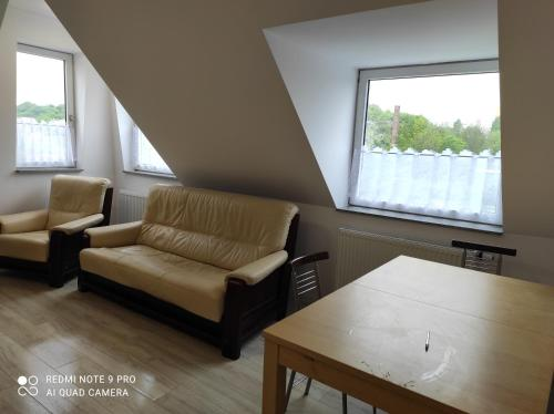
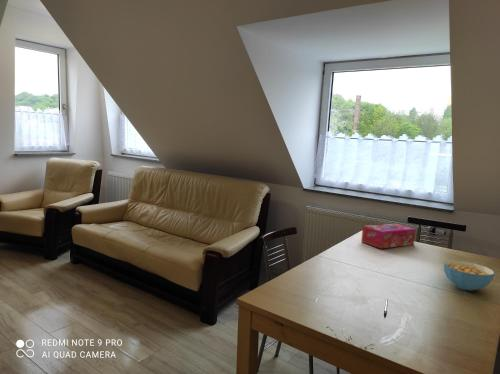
+ cereal bowl [443,259,495,292]
+ tissue box [360,223,416,249]
